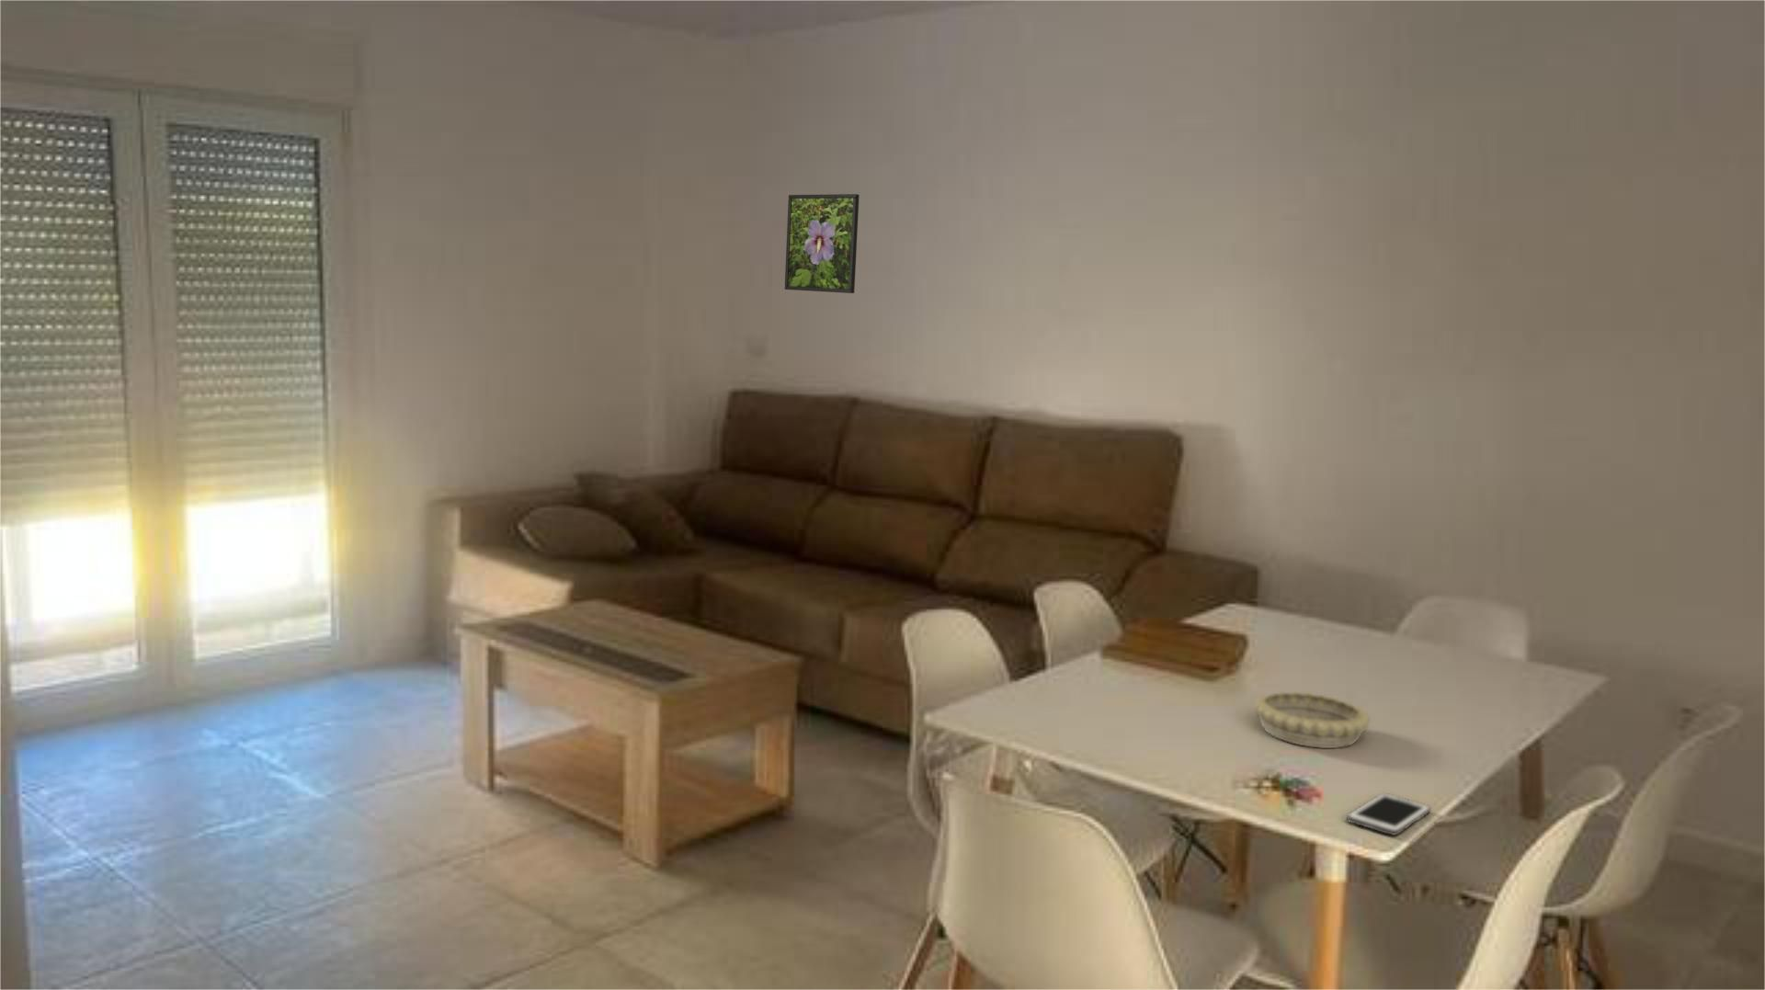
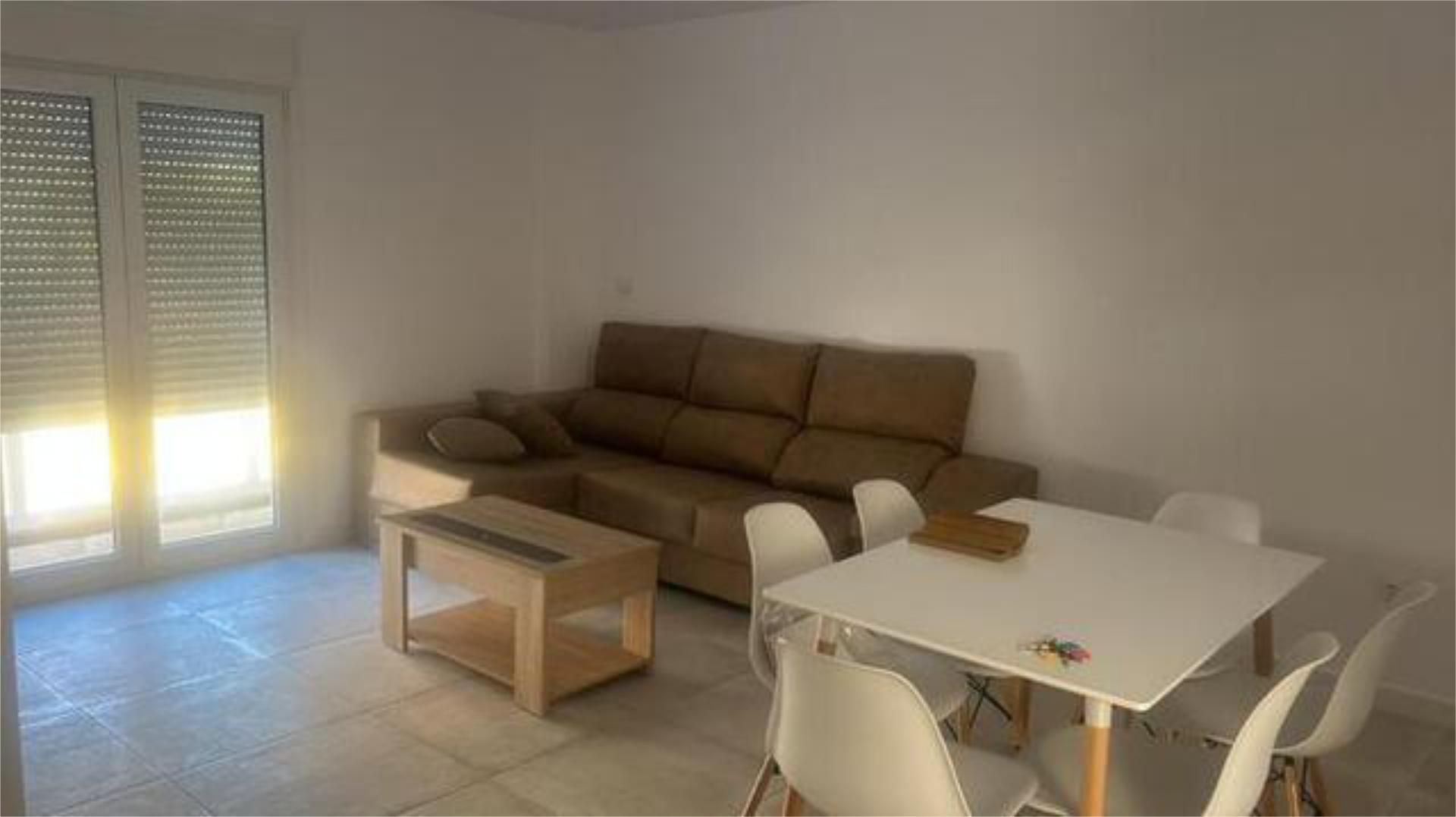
- cell phone [1346,792,1432,836]
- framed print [784,193,861,294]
- decorative bowl [1253,691,1371,749]
